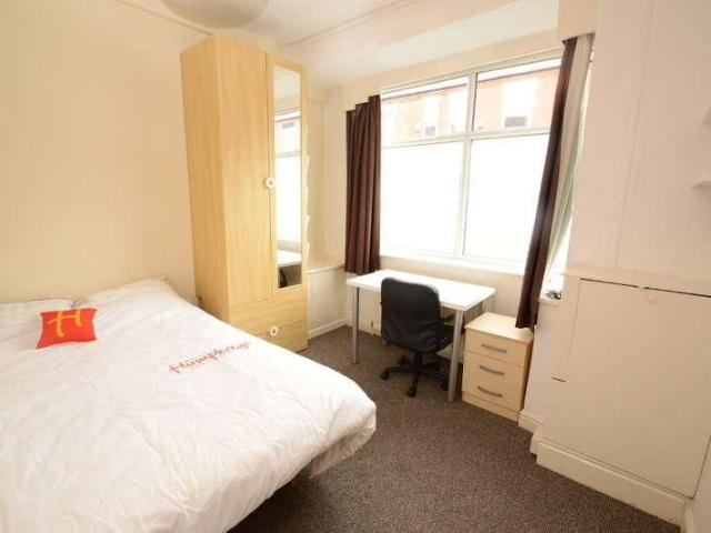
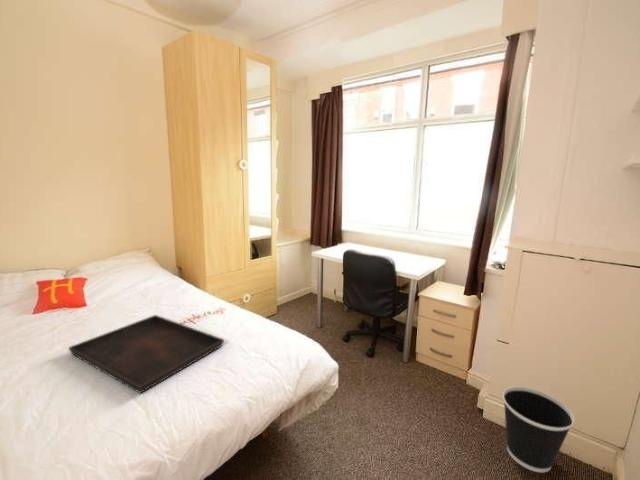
+ wastebasket [502,386,576,473]
+ serving tray [68,314,225,394]
